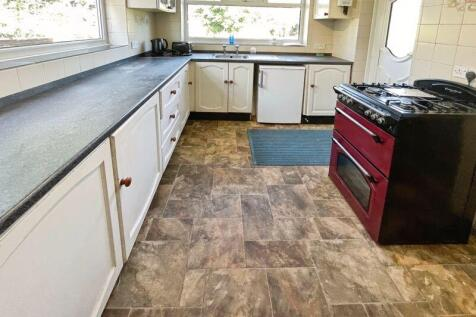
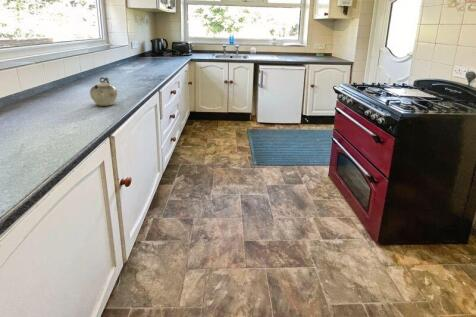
+ teapot [89,76,118,107]
